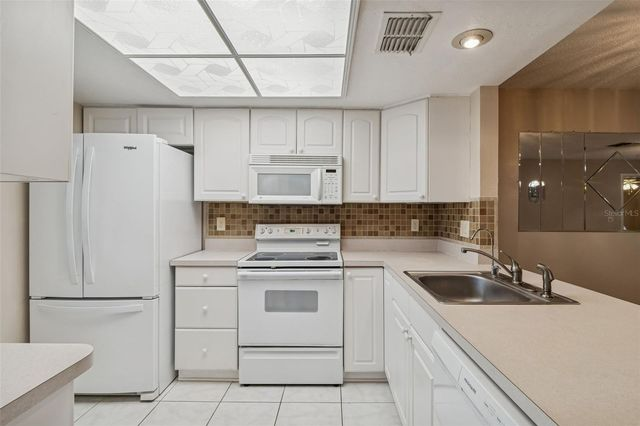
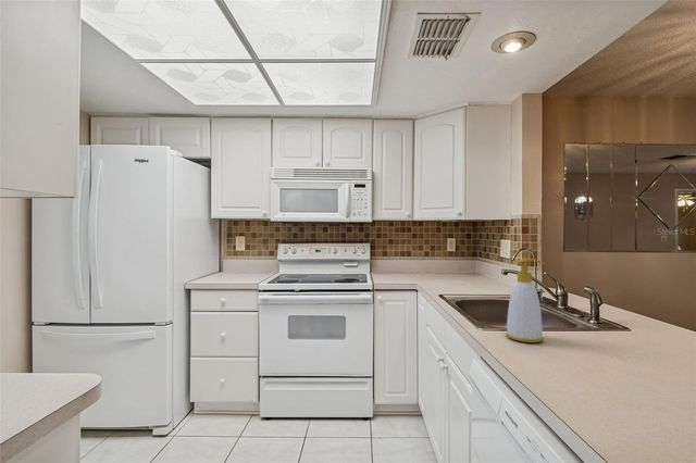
+ soap bottle [505,258,545,343]
